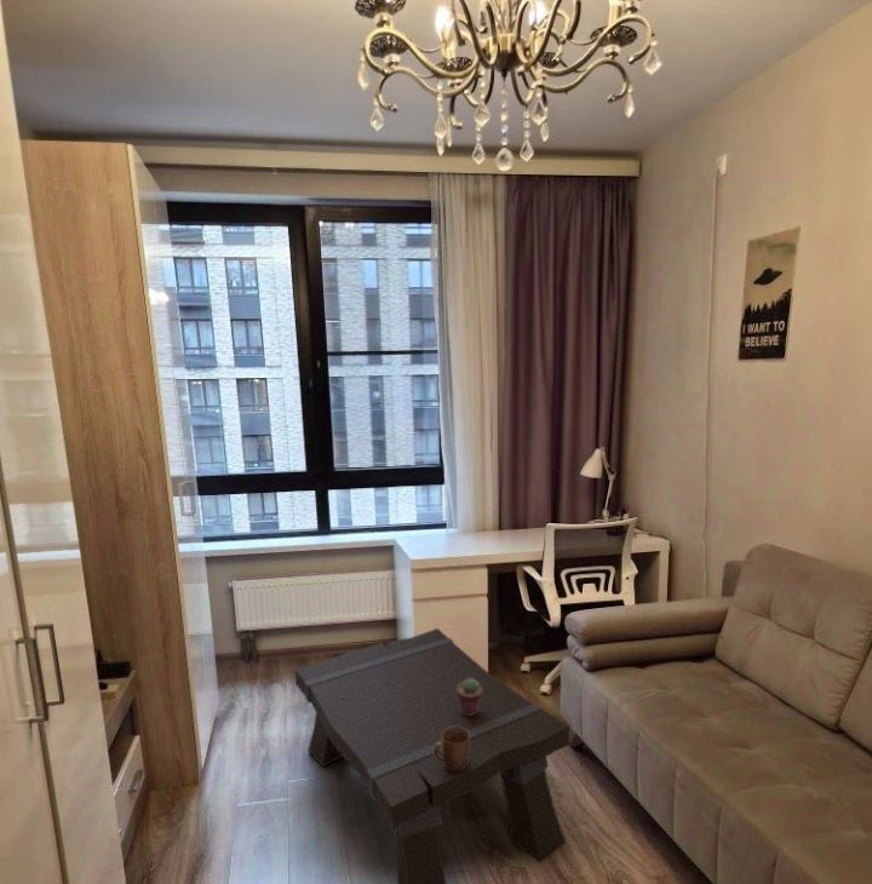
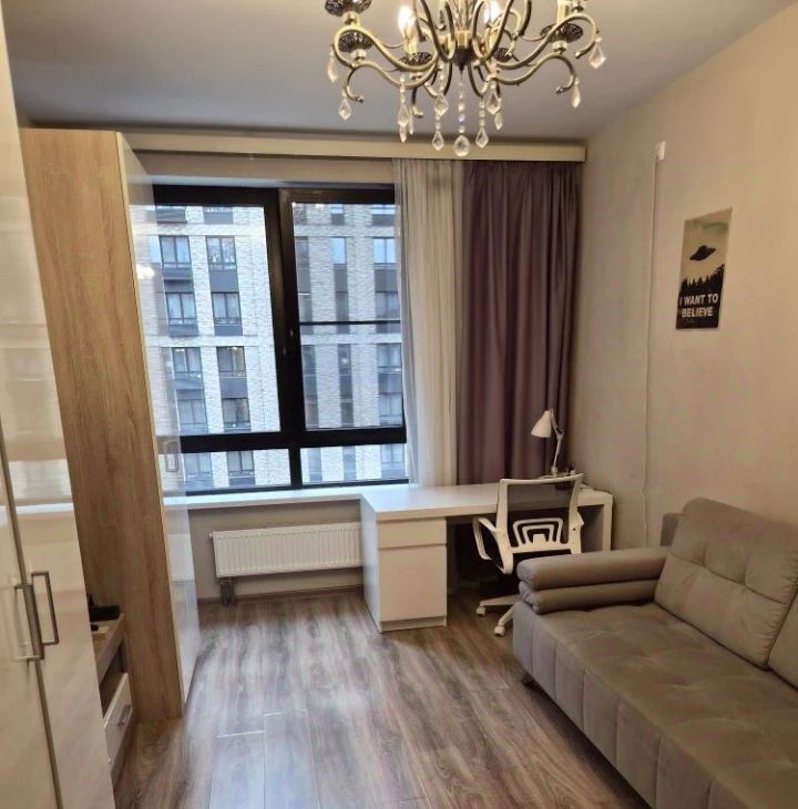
- potted succulent [457,678,482,716]
- coffee table [294,627,570,884]
- mug [434,727,470,770]
